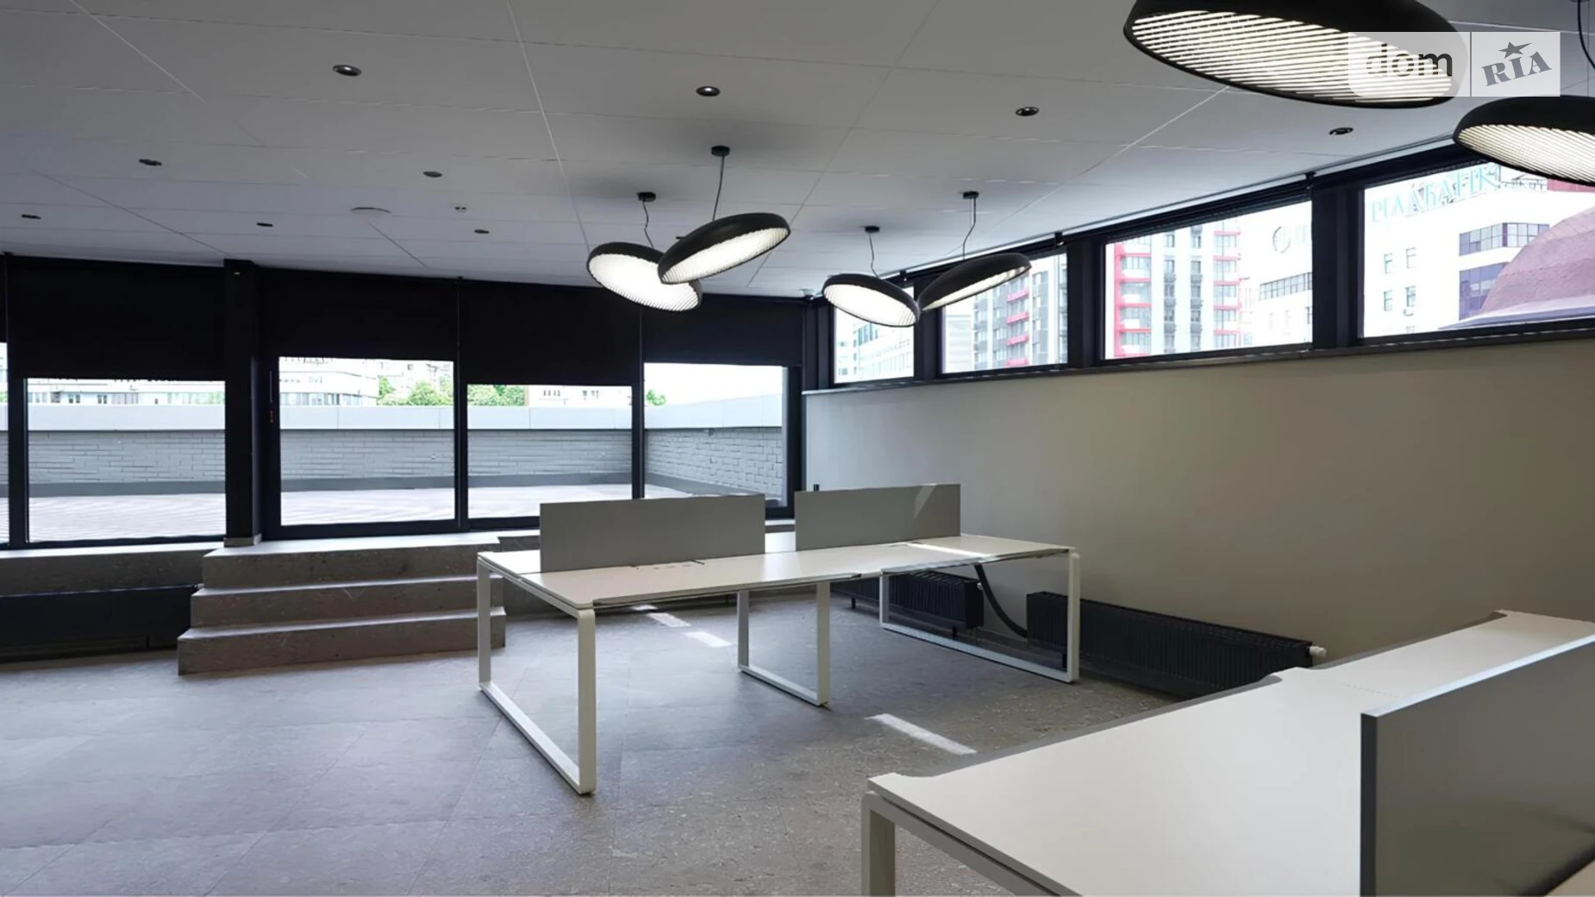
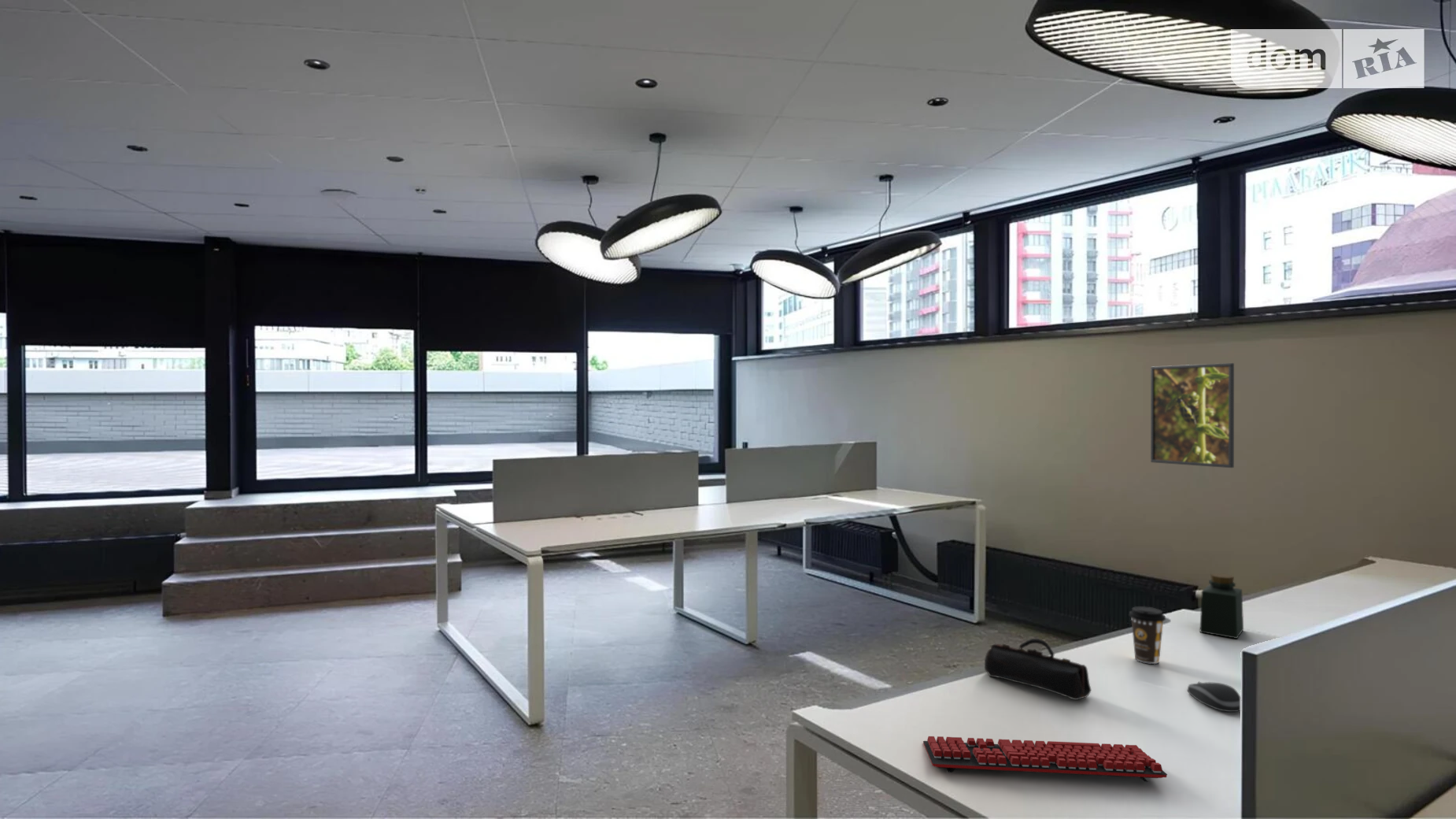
+ keyboard [922,736,1168,783]
+ coffee cup [1128,606,1166,665]
+ pencil case [984,638,1092,701]
+ bottle [1199,573,1244,639]
+ computer mouse [1187,681,1241,713]
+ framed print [1150,362,1235,469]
